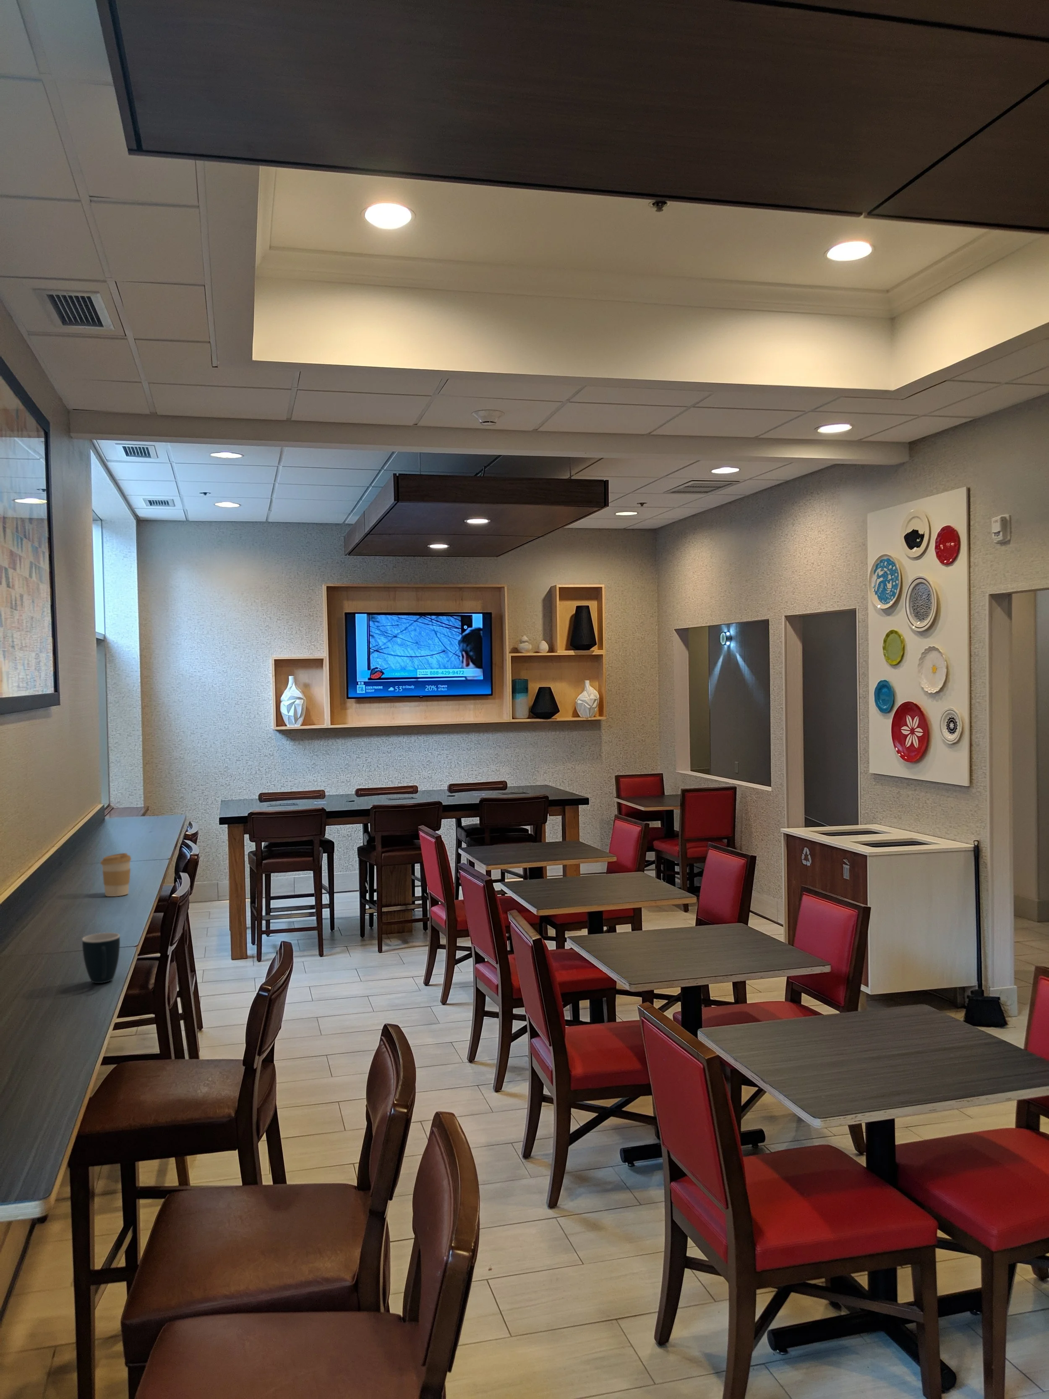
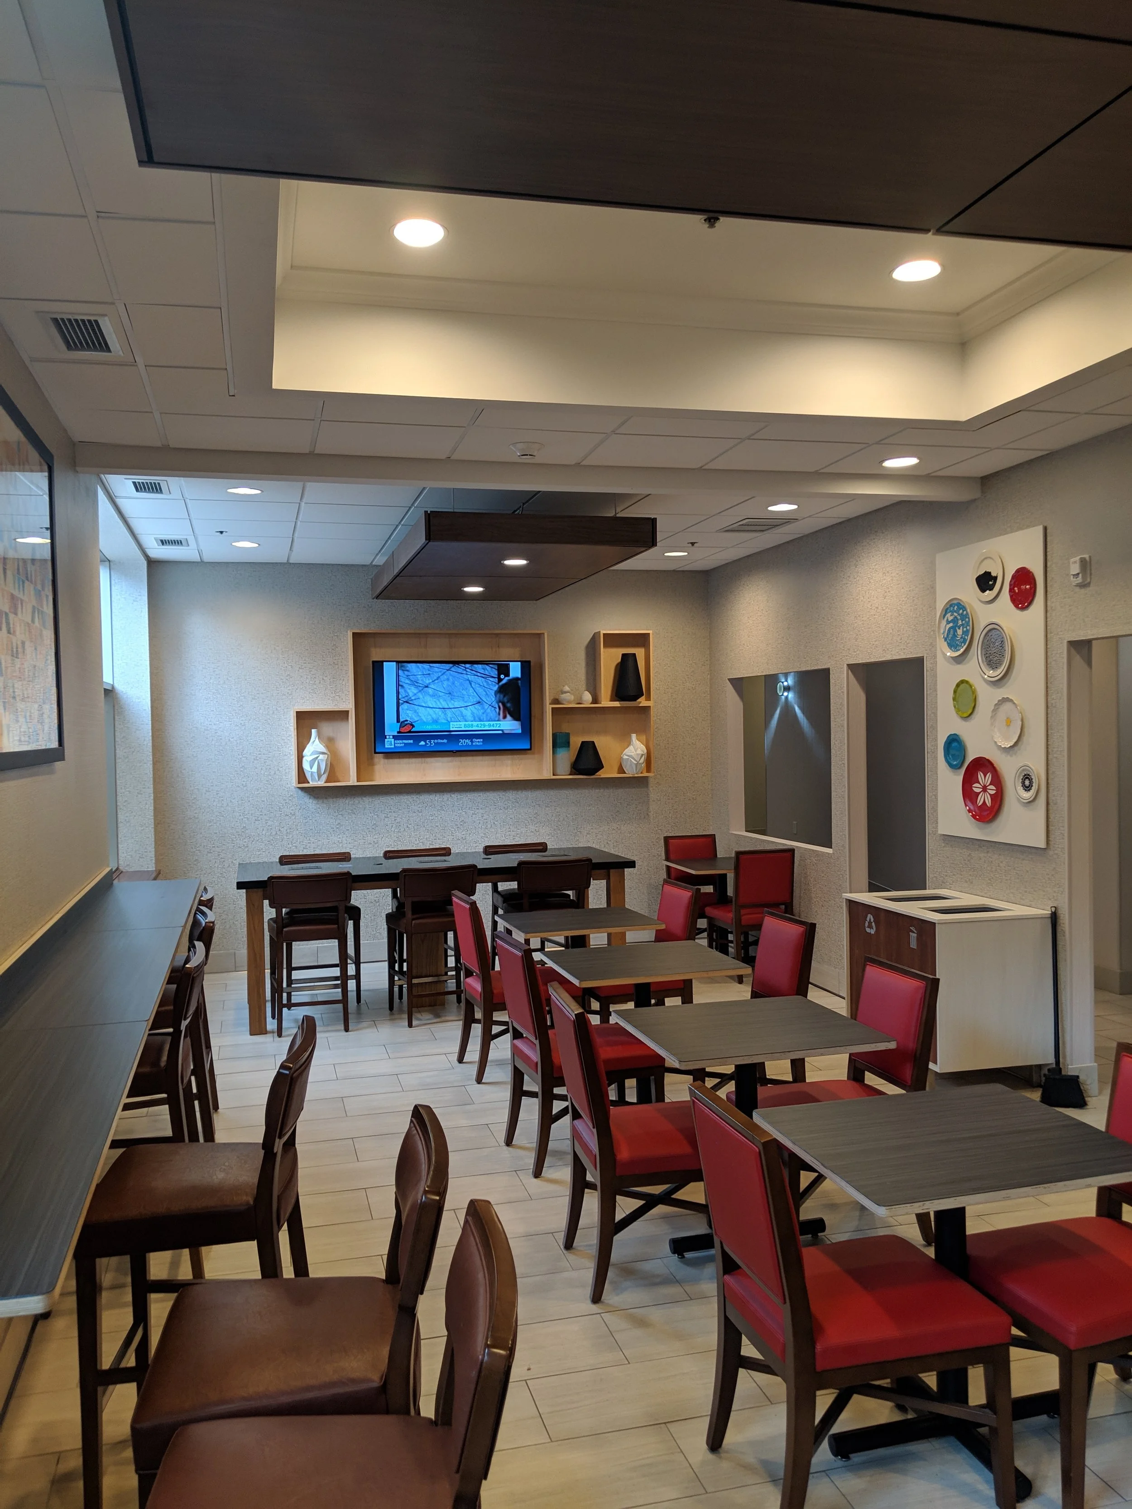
- coffee cup [100,852,132,897]
- mug [82,933,120,983]
